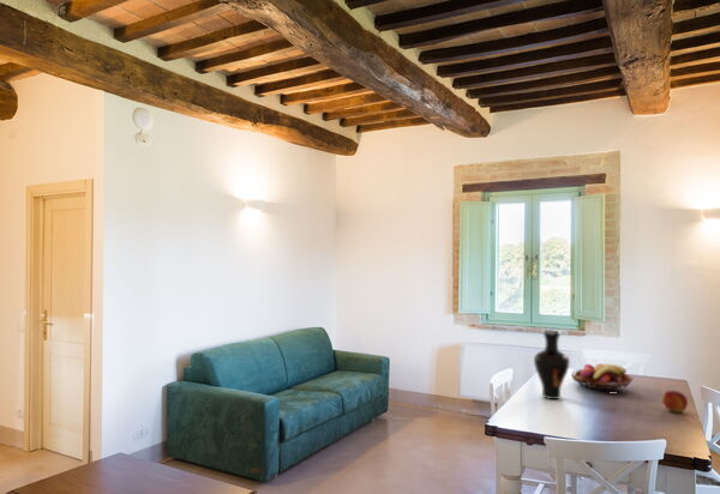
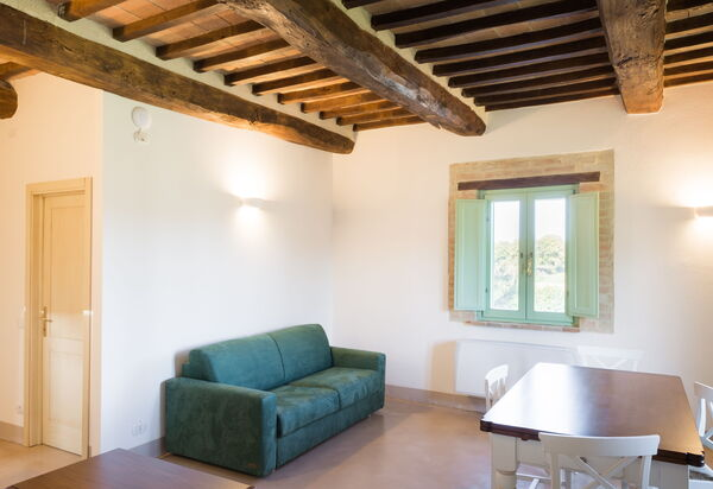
- vase [533,330,571,400]
- fruit basket [570,362,635,393]
- apple [661,390,689,414]
